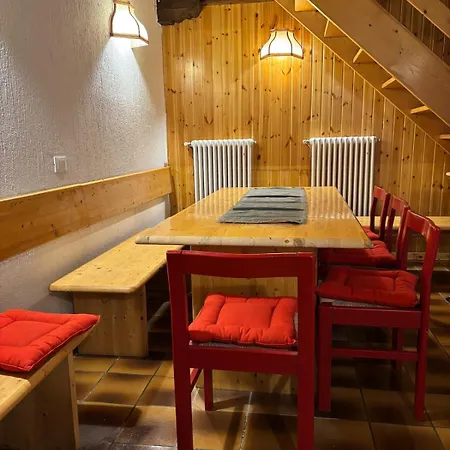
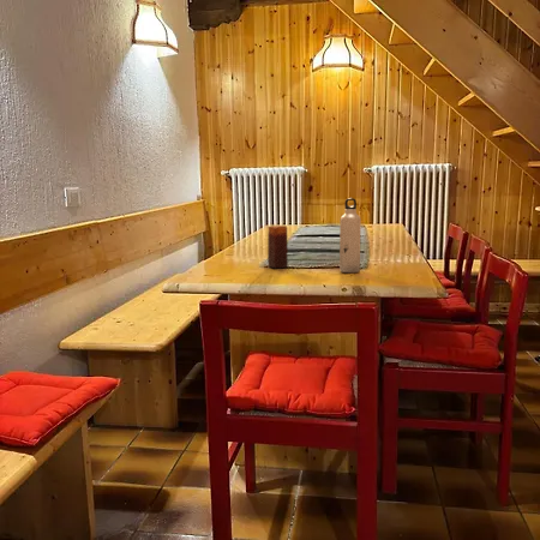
+ water bottle [338,197,362,274]
+ candle [266,224,289,270]
